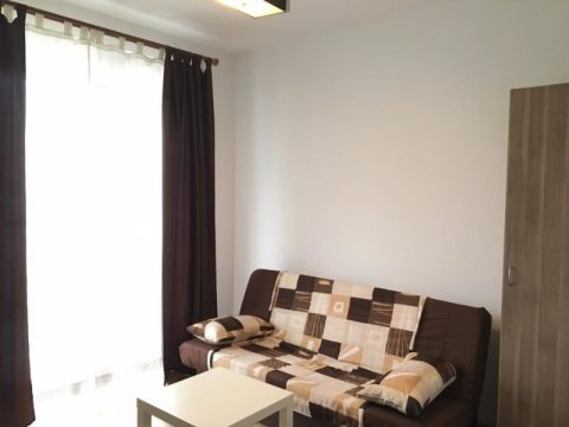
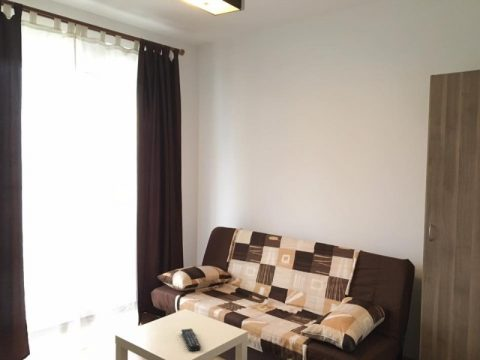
+ remote control [180,327,202,352]
